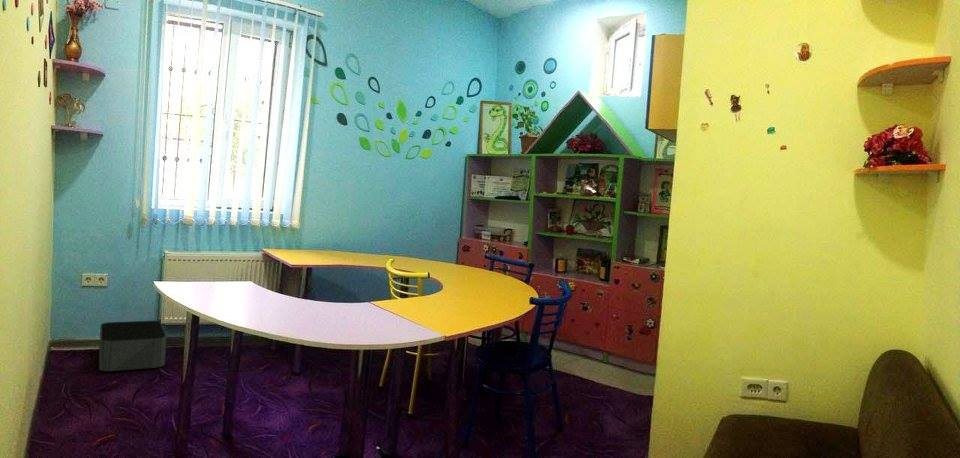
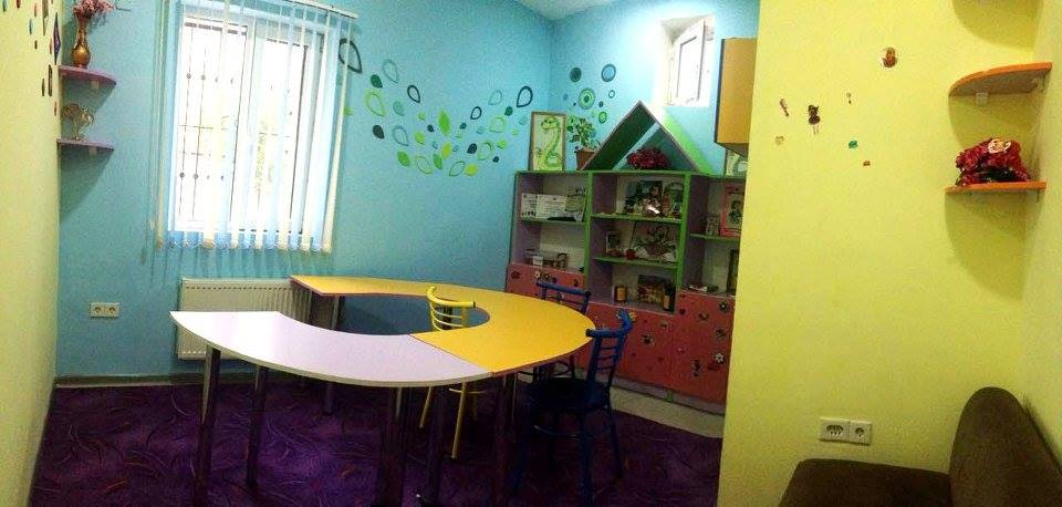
- storage bin [98,320,168,372]
